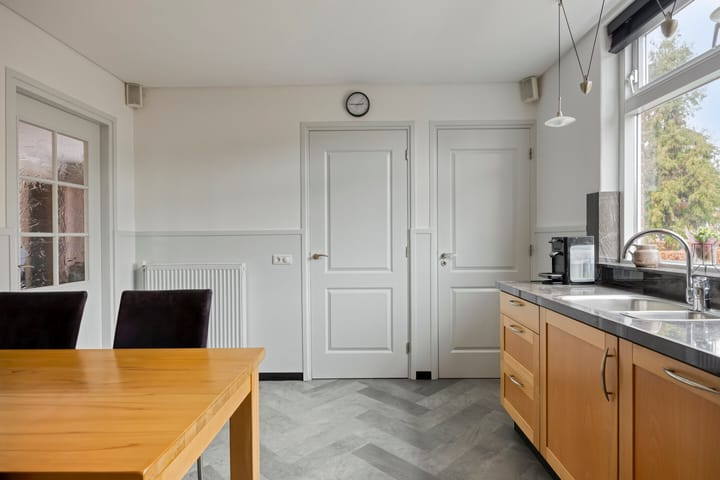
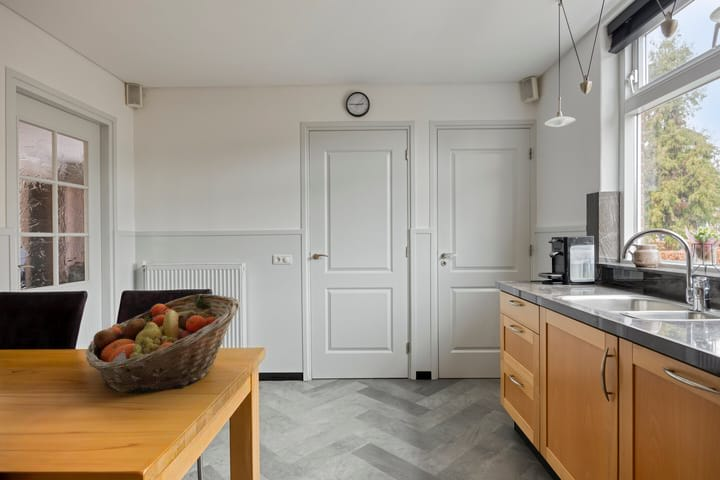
+ fruit basket [85,293,241,395]
